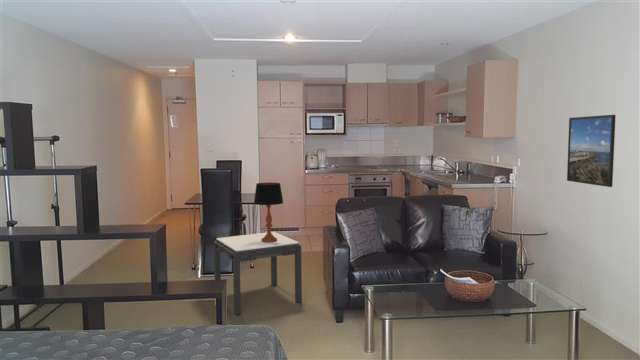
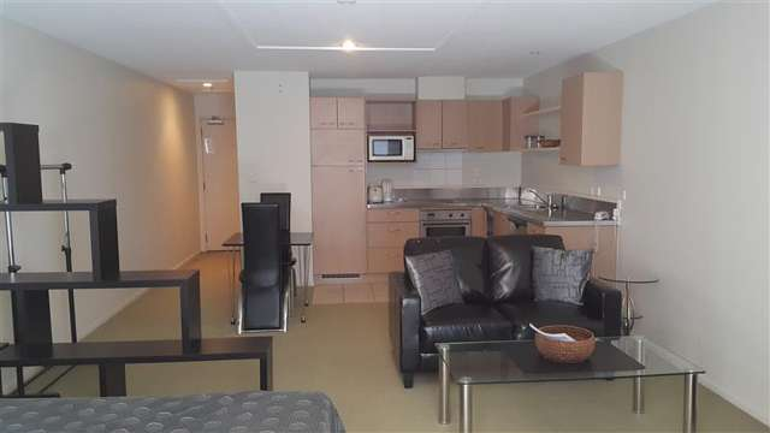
- side table [213,231,303,315]
- table lamp [253,181,284,242]
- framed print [566,114,617,188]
